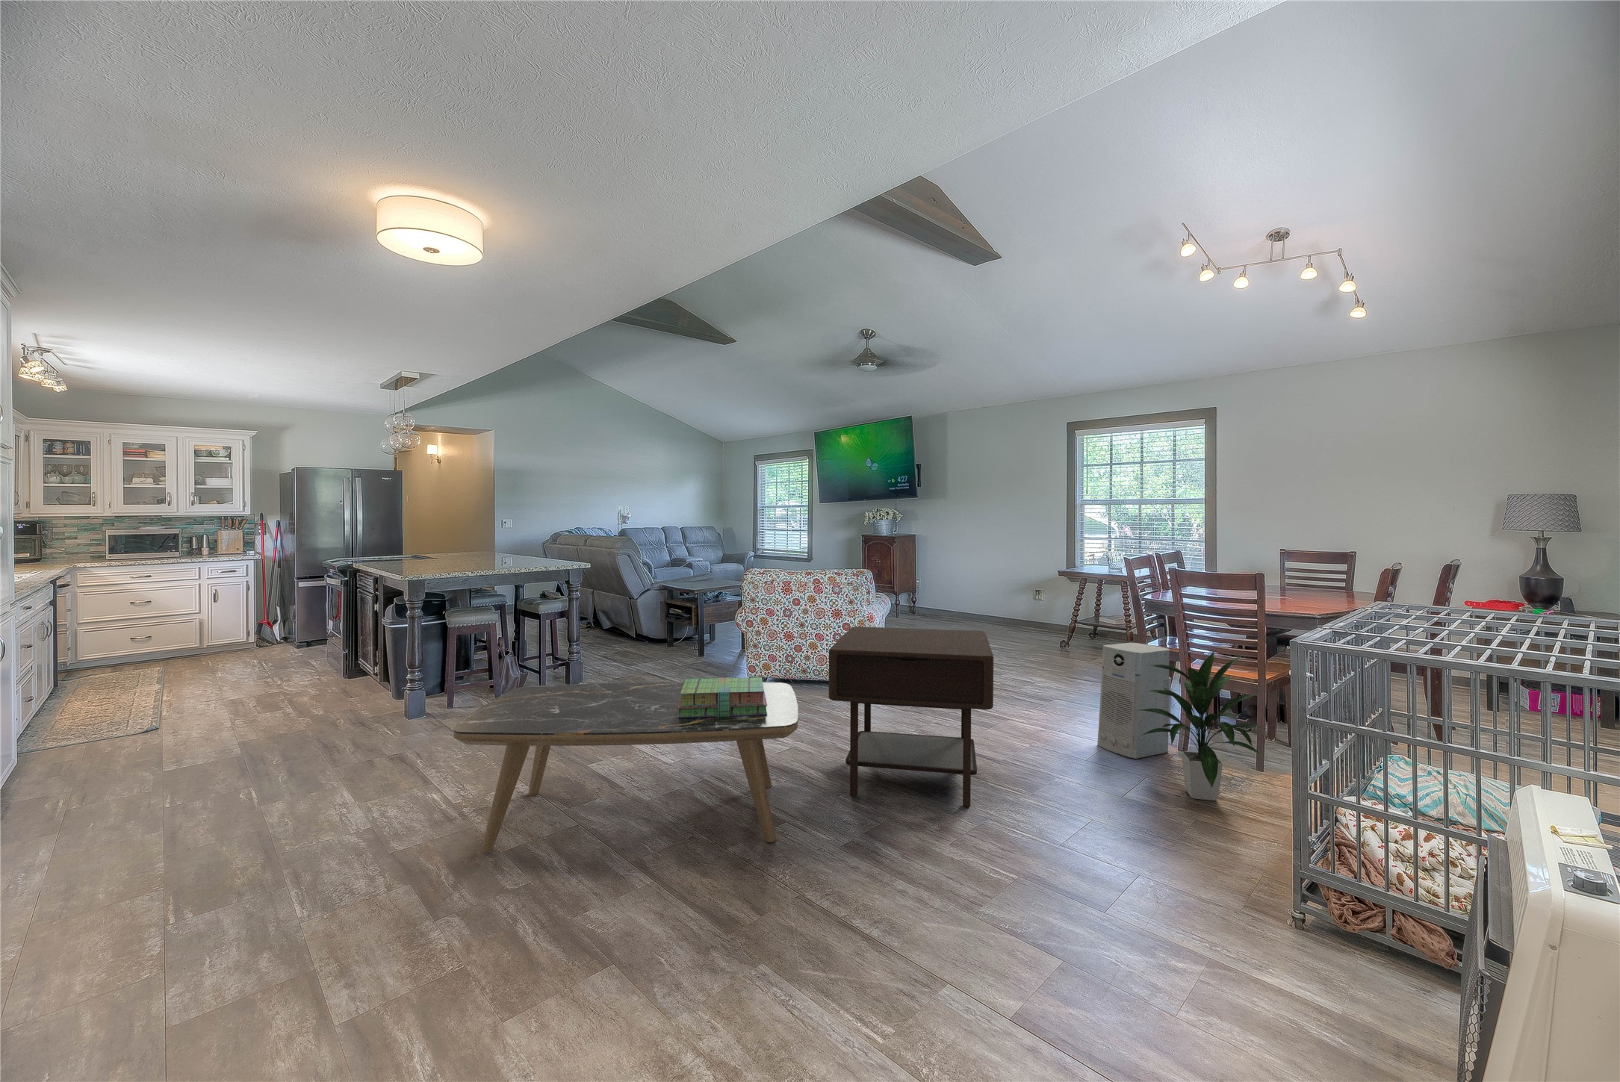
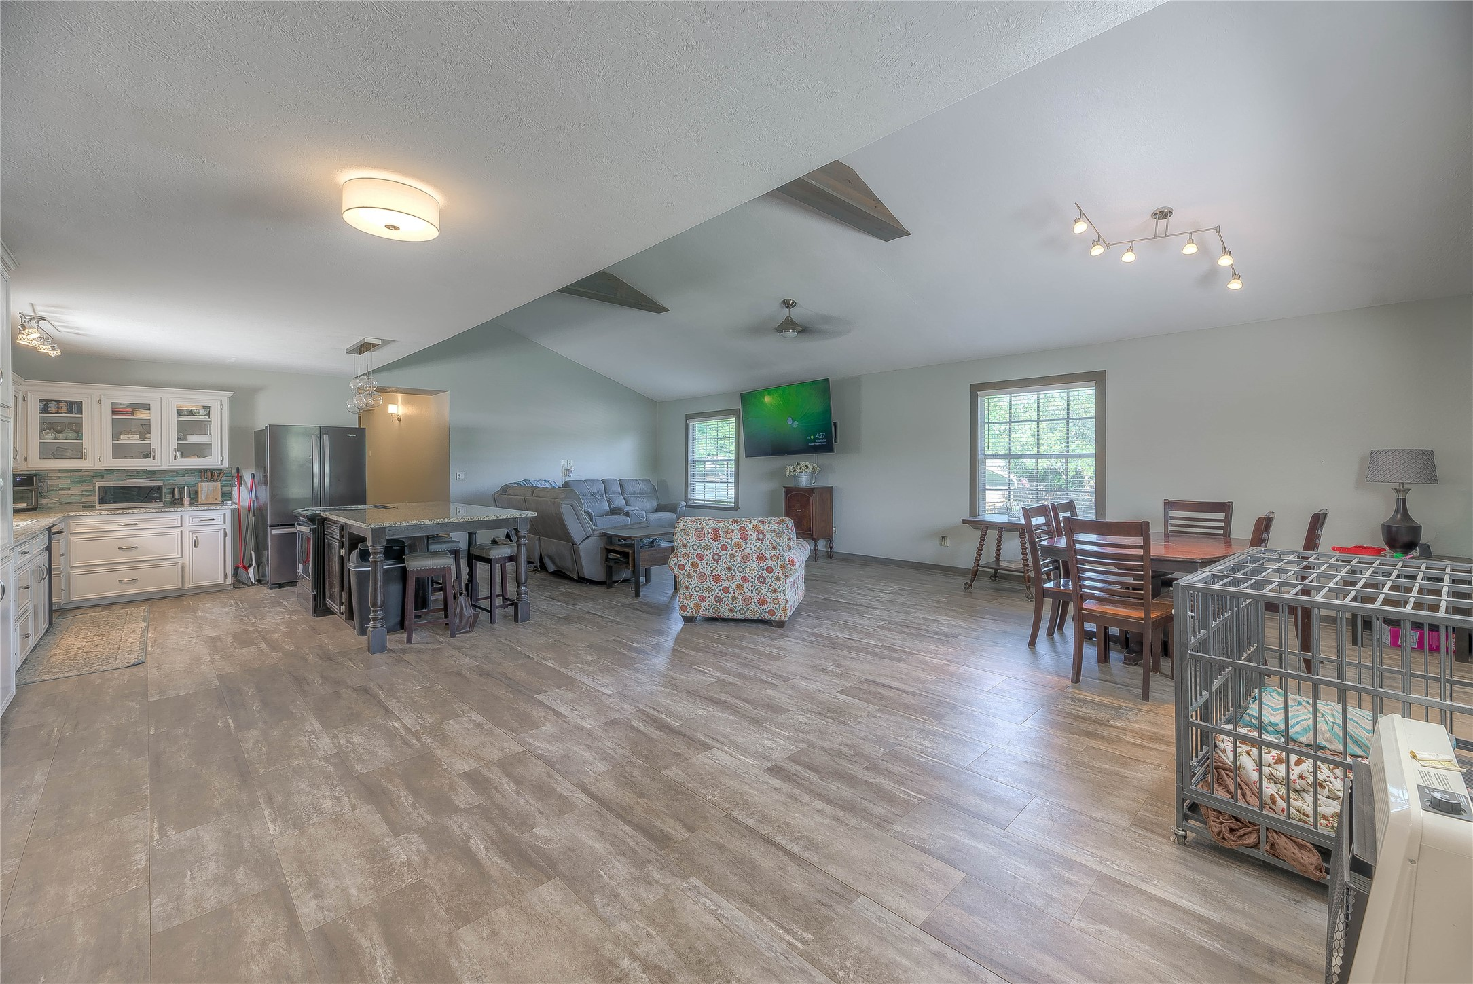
- indoor plant [1139,651,1265,801]
- stack of books [678,676,767,719]
- coffee table [453,681,800,853]
- side table [829,626,994,807]
- air purifier [1097,642,1172,760]
